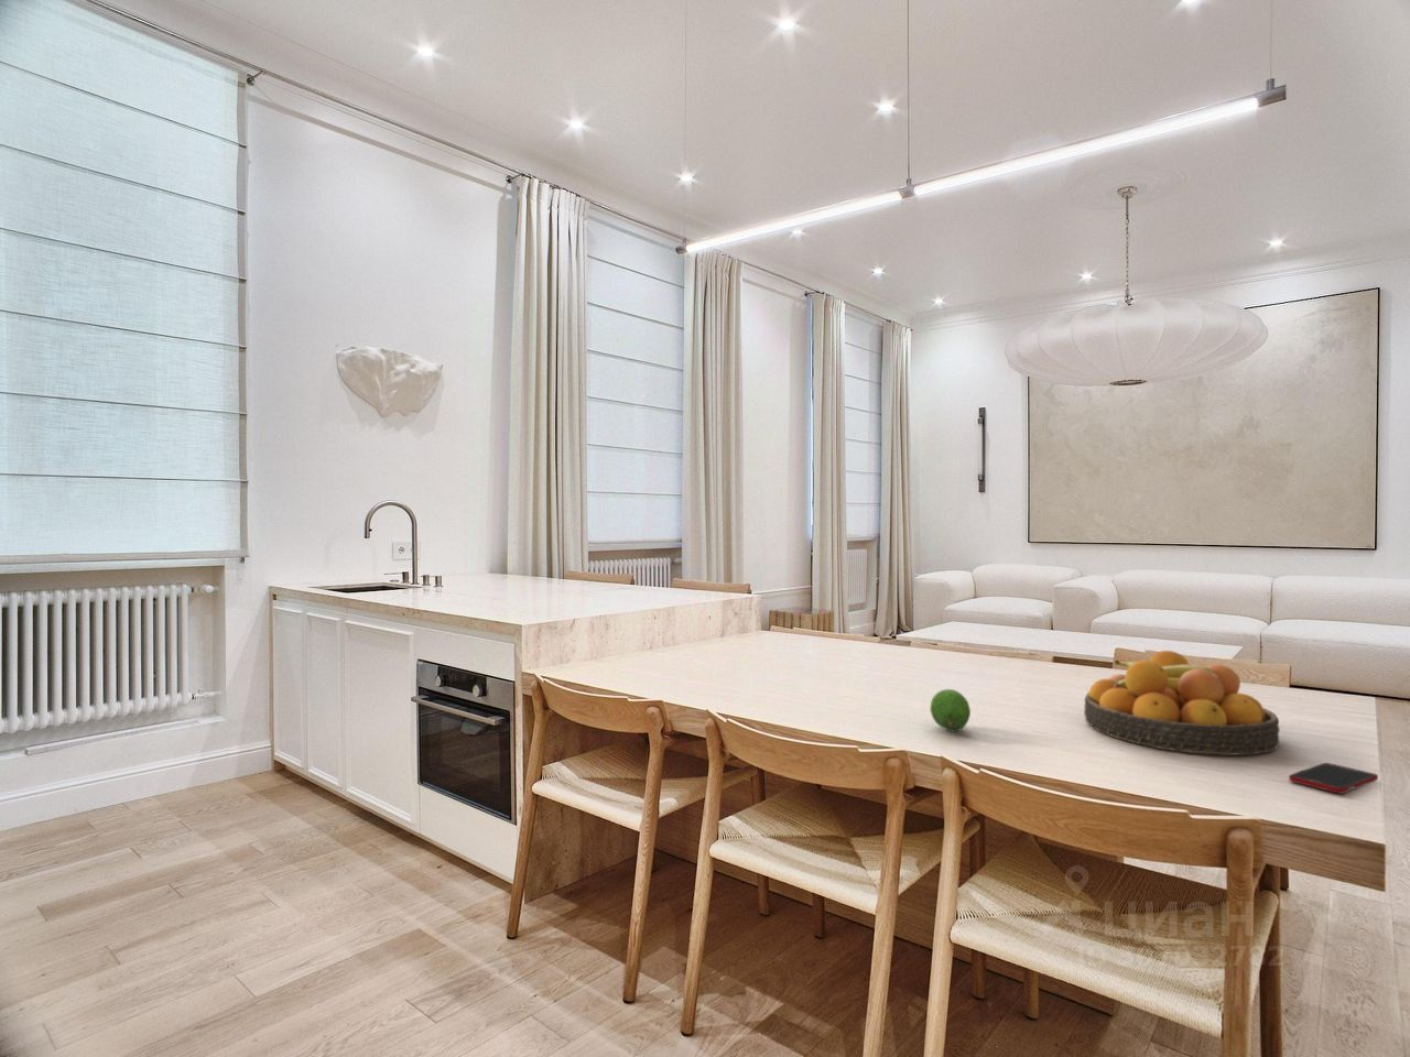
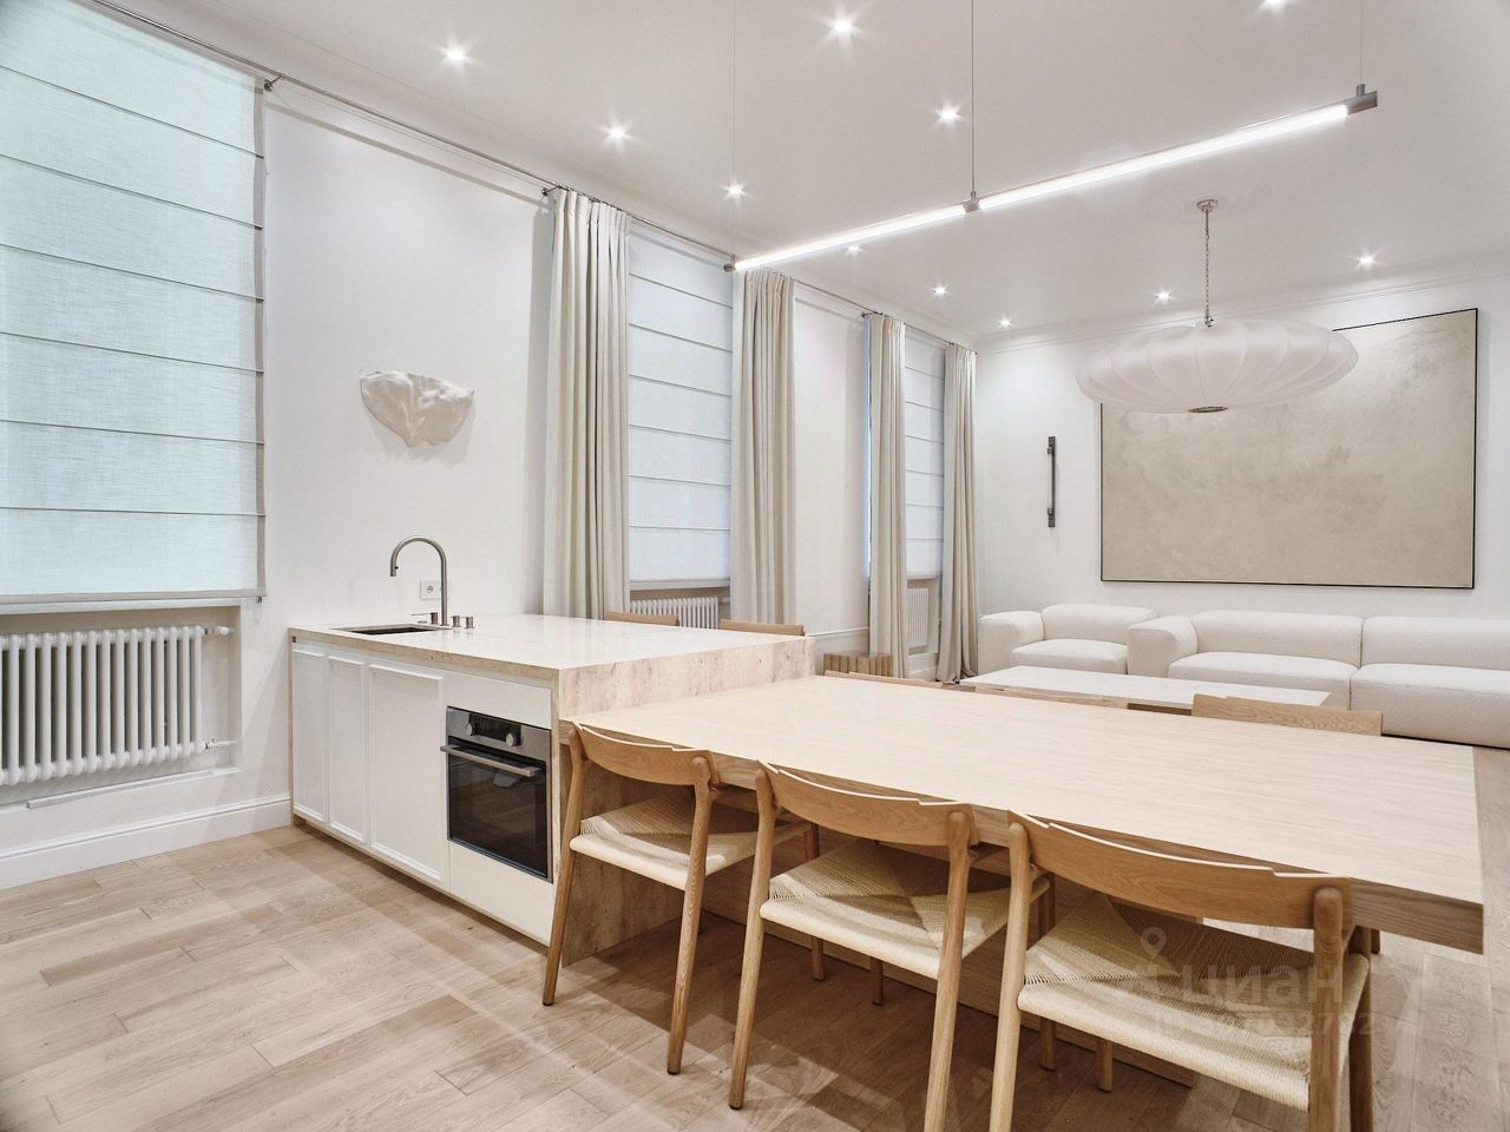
- cell phone [1288,762,1379,795]
- fruit bowl [1082,650,1281,756]
- fruit [928,688,971,732]
